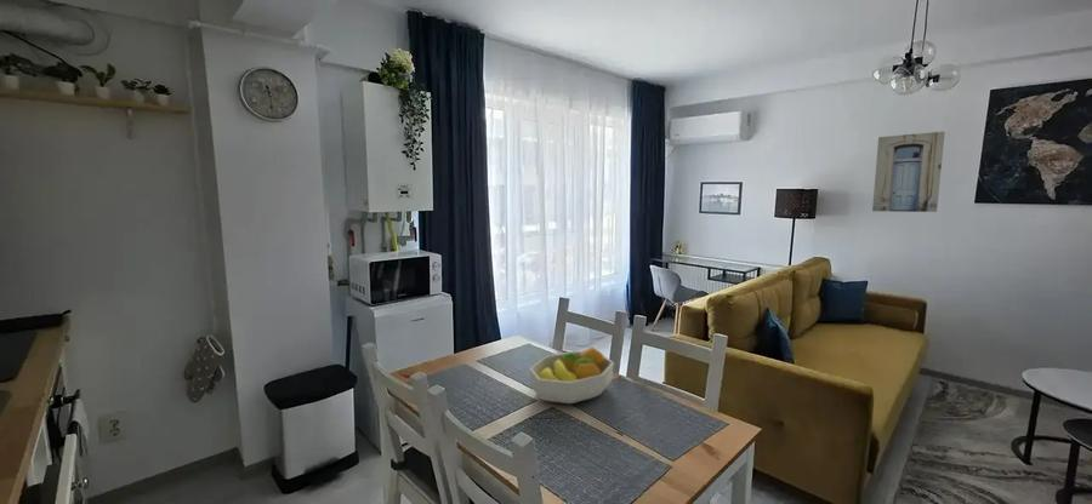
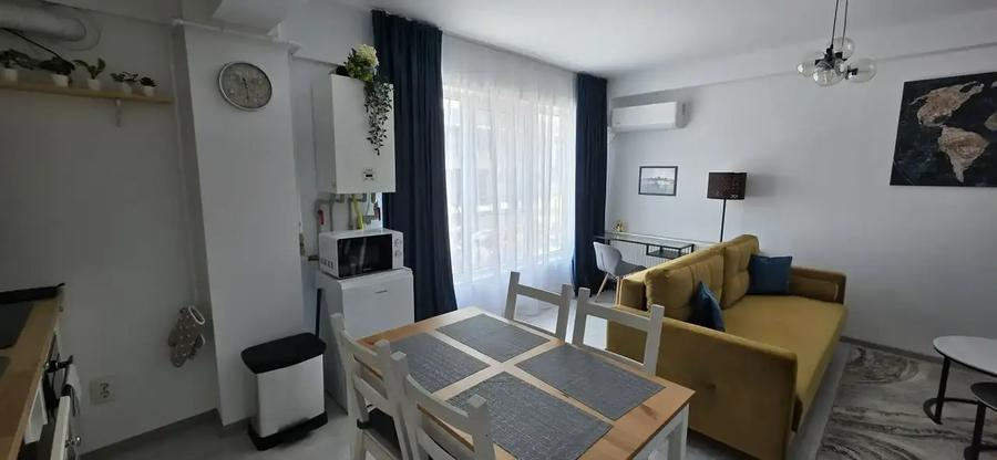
- fruit bowl [528,345,615,405]
- wall art [871,131,946,213]
